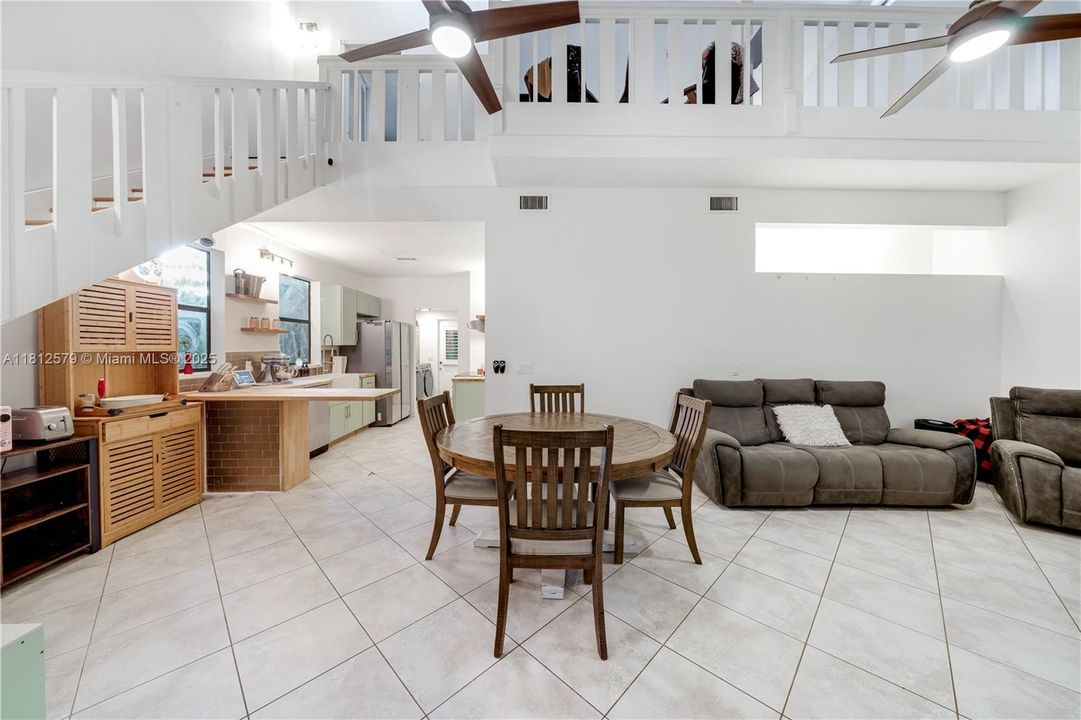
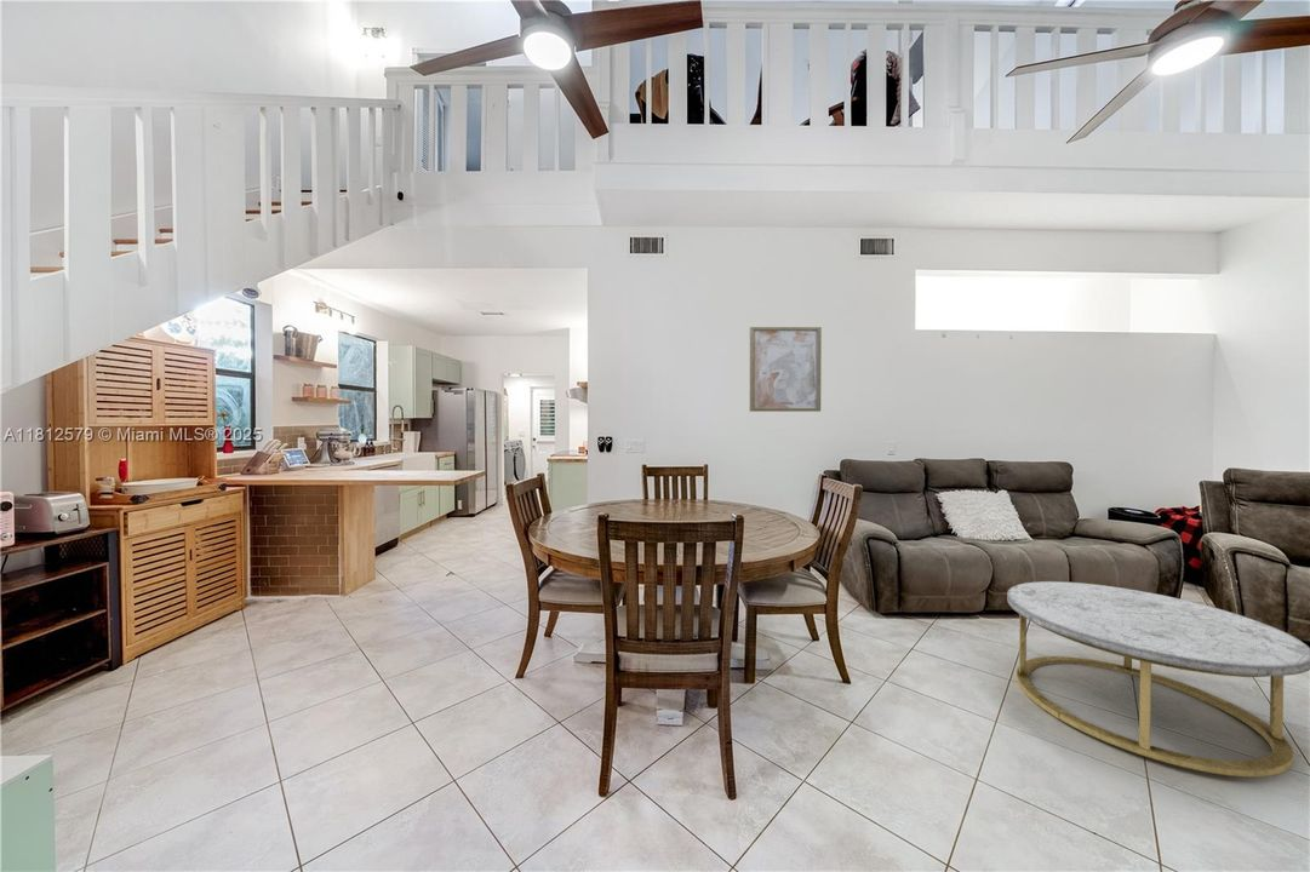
+ coffee table [1006,580,1310,779]
+ wall art [749,326,823,413]
